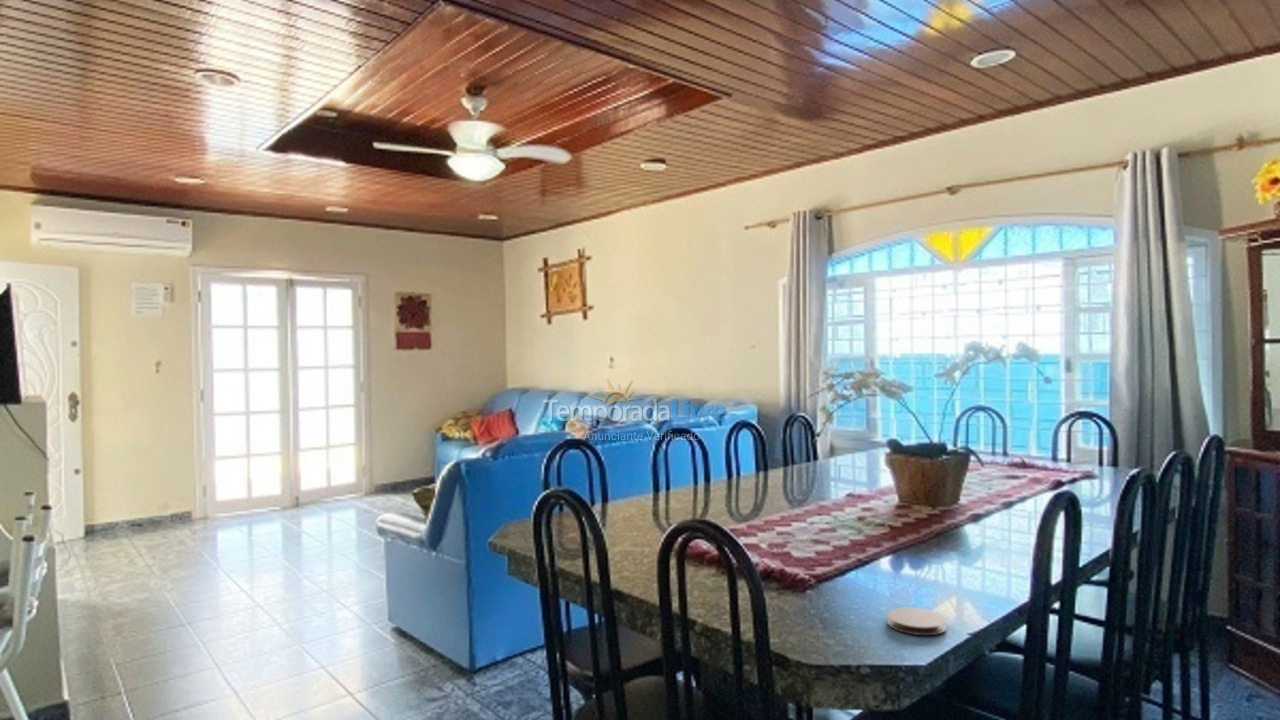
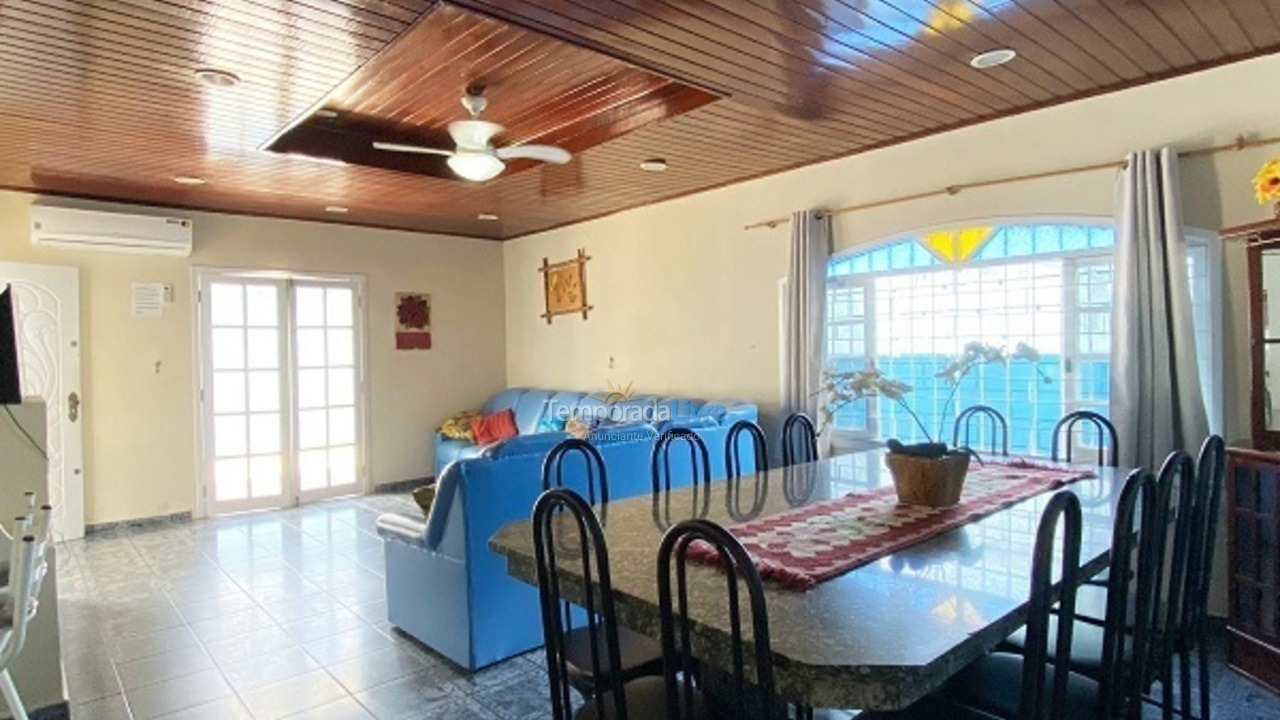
- coaster [886,607,948,636]
